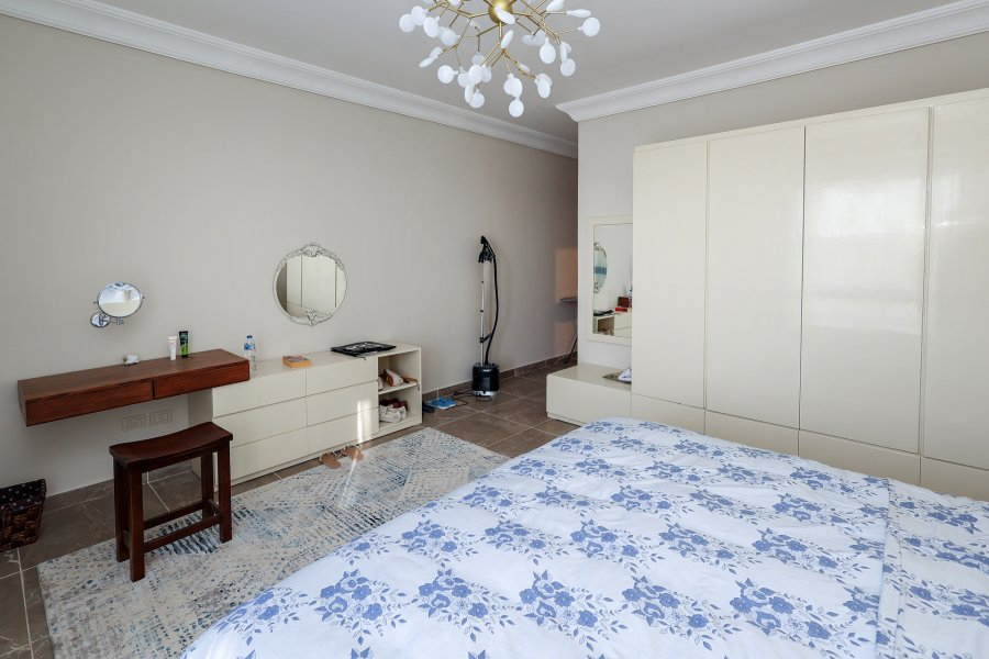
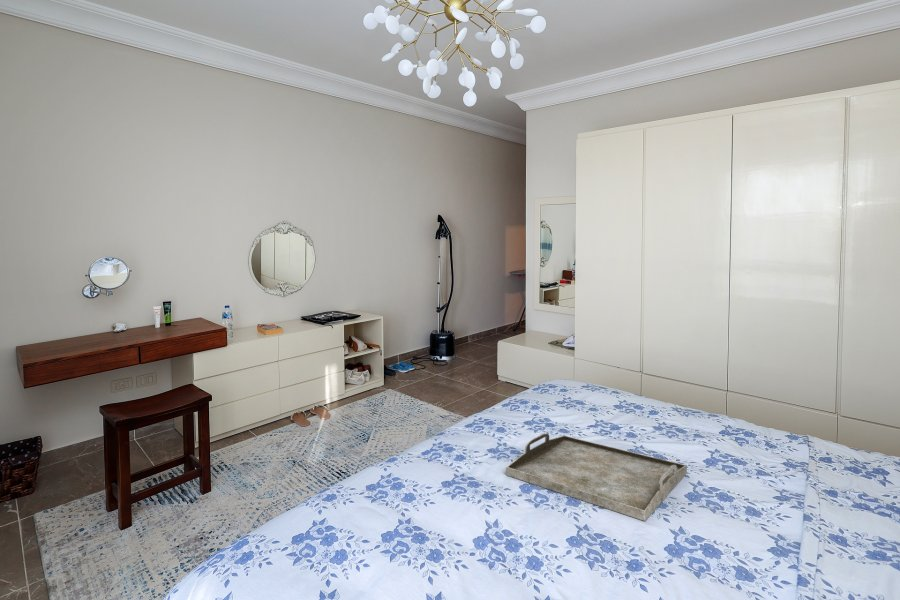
+ serving tray [505,433,688,522]
